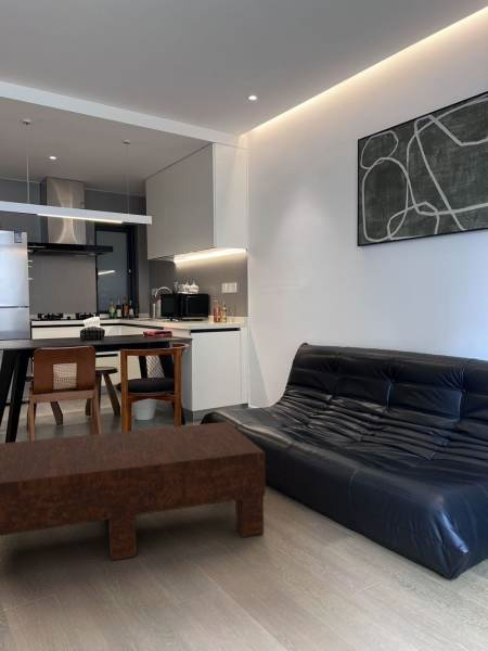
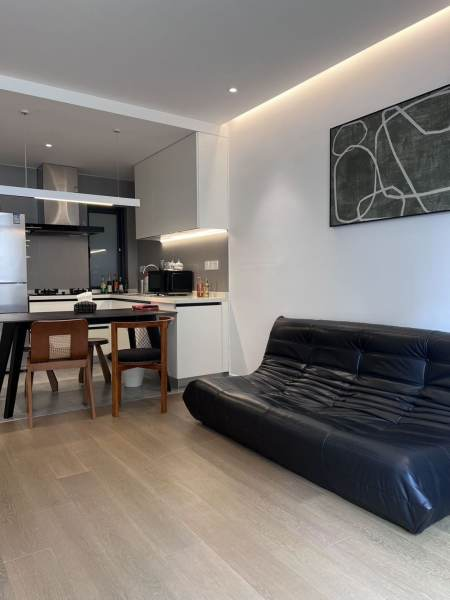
- coffee table [0,421,267,561]
